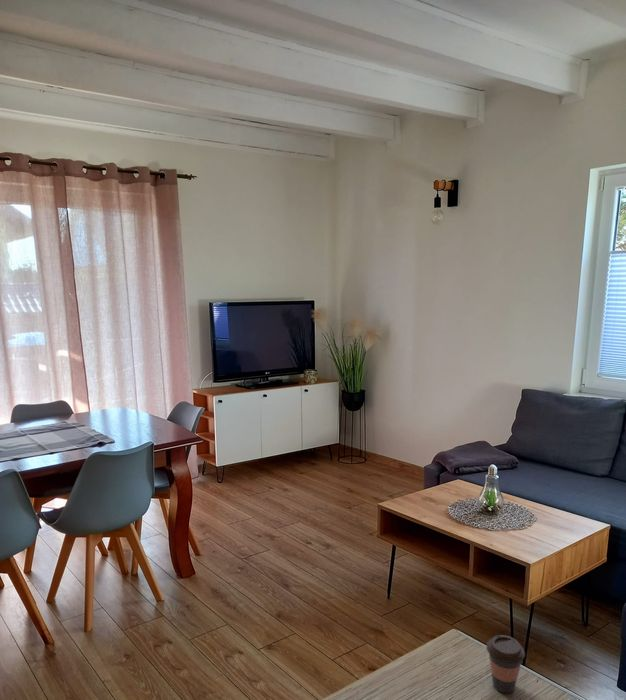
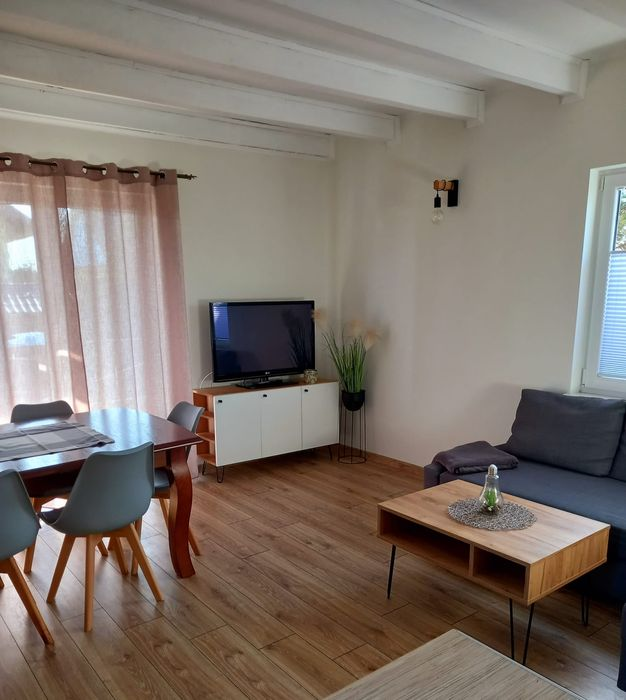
- coffee cup [485,634,526,694]
